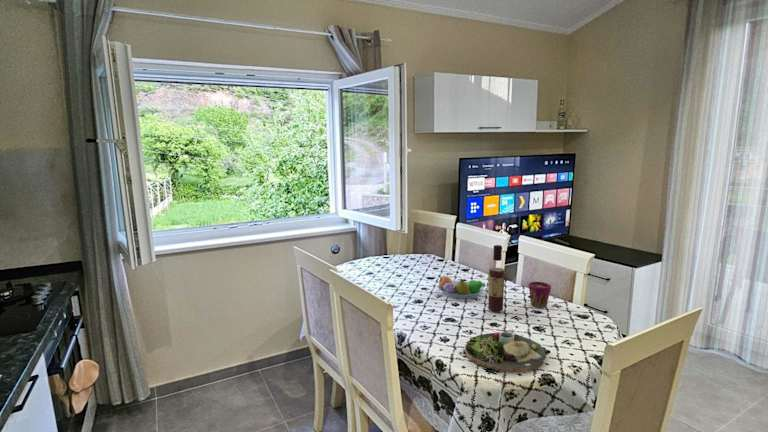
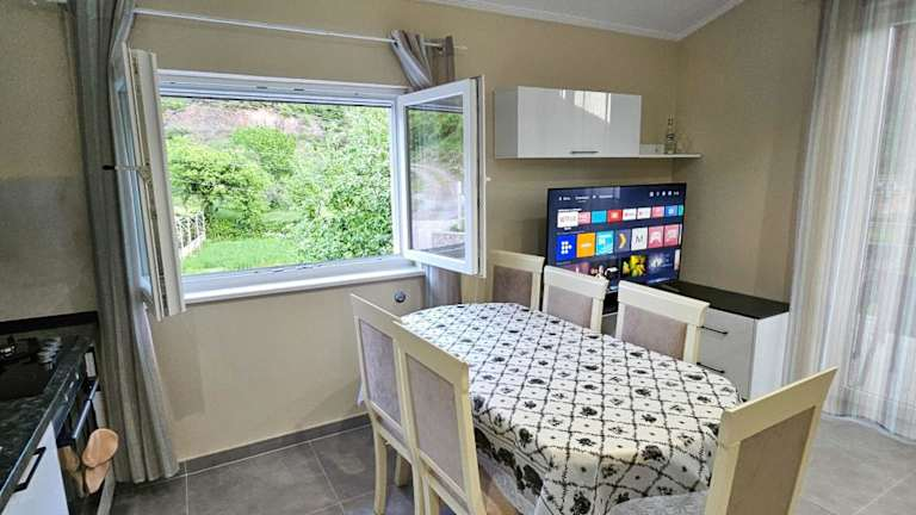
- wine bottle [487,244,506,313]
- cup [528,281,552,309]
- dinner plate [464,328,547,374]
- fruit bowl [437,275,486,299]
